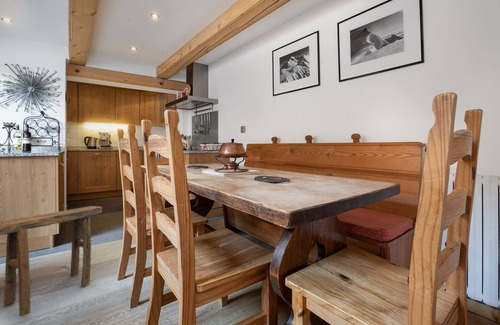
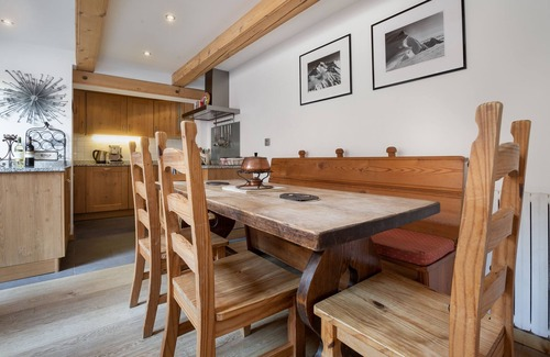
- stool [0,205,103,317]
